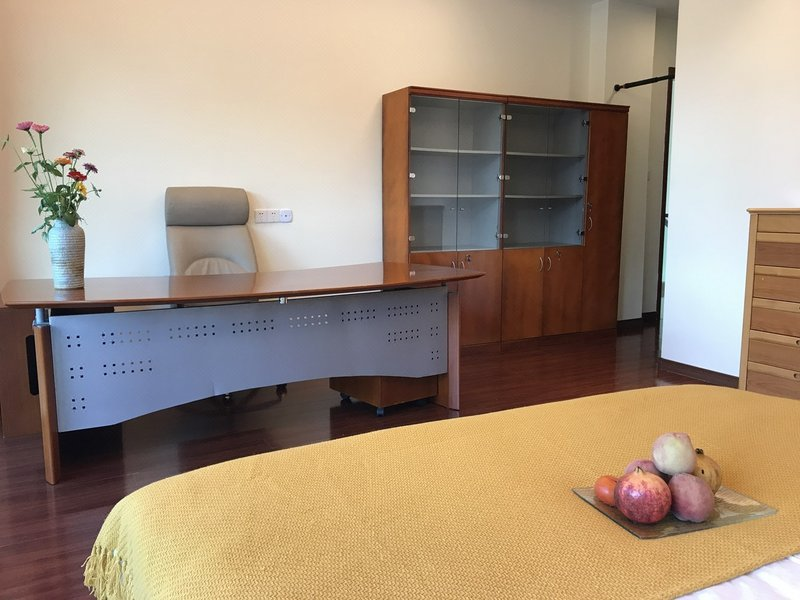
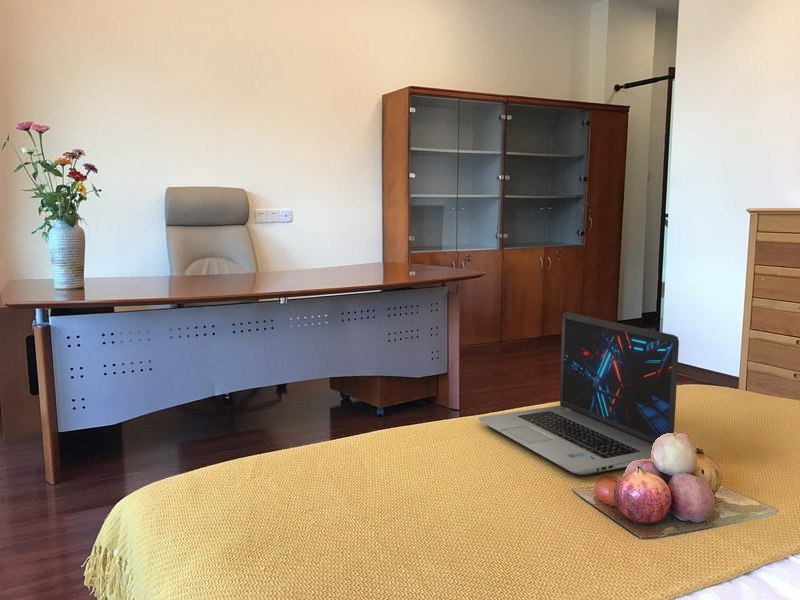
+ laptop [478,311,680,476]
